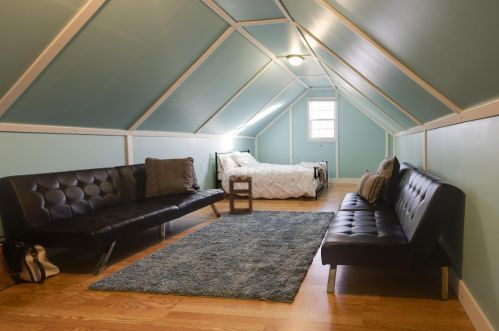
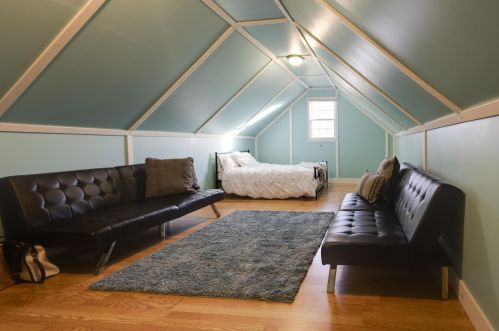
- nightstand [228,174,254,215]
